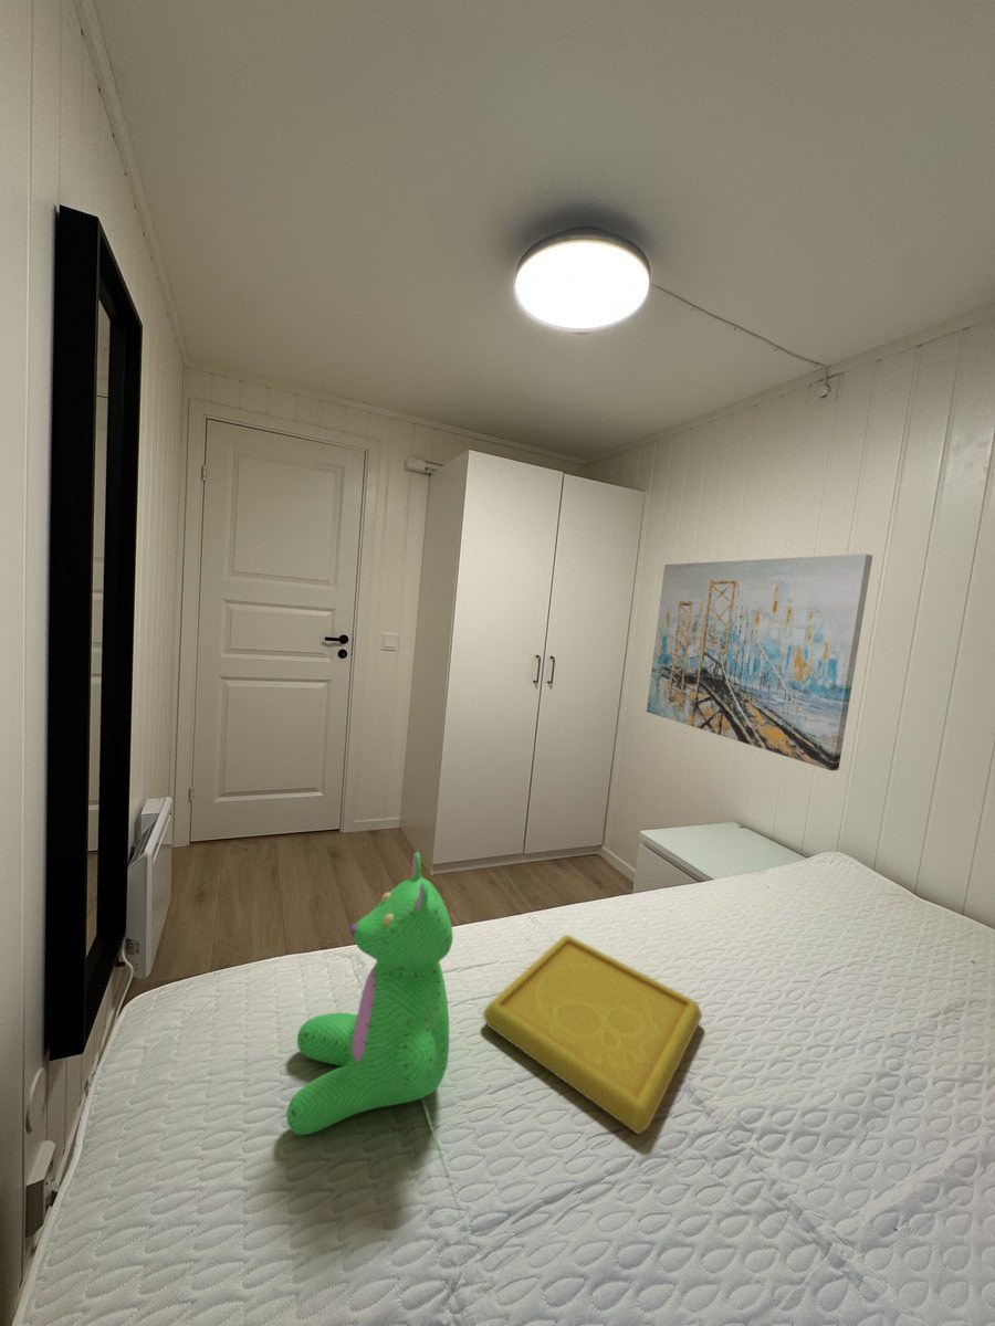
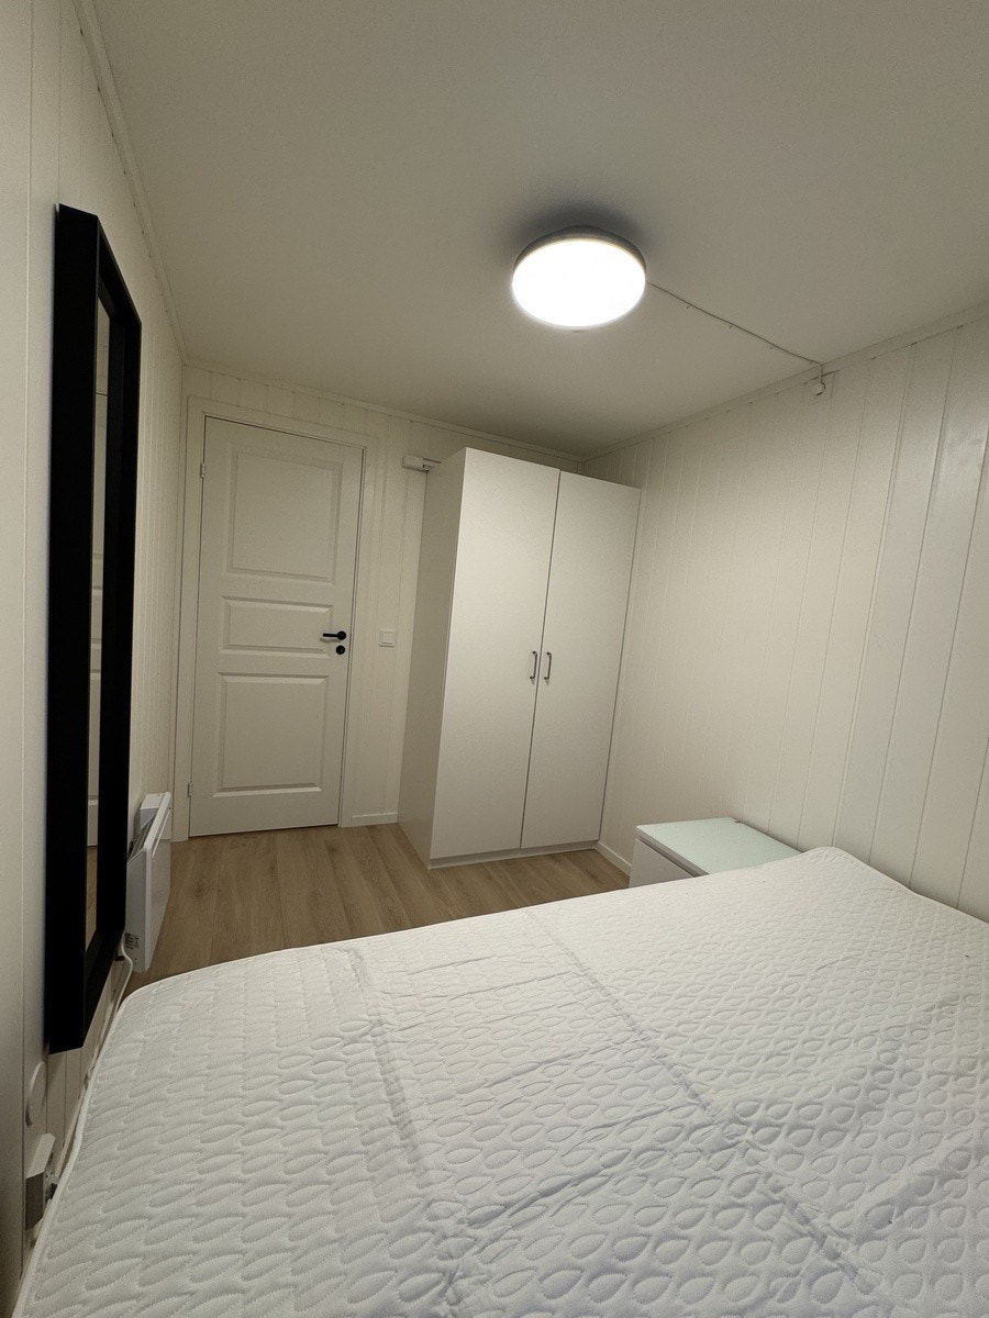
- teddy bear [285,851,454,1136]
- wall art [646,552,873,771]
- serving tray [482,934,703,1136]
